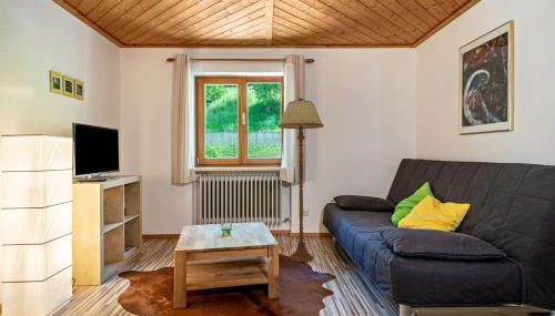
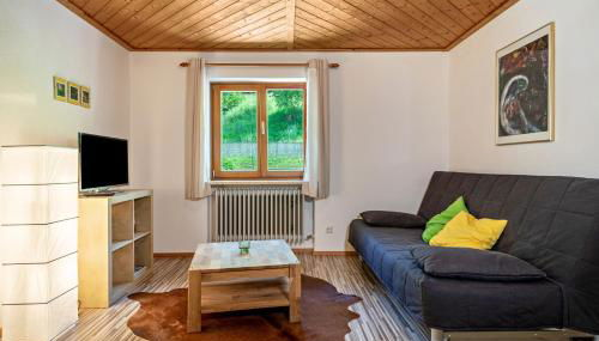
- floor lamp [278,98,325,263]
